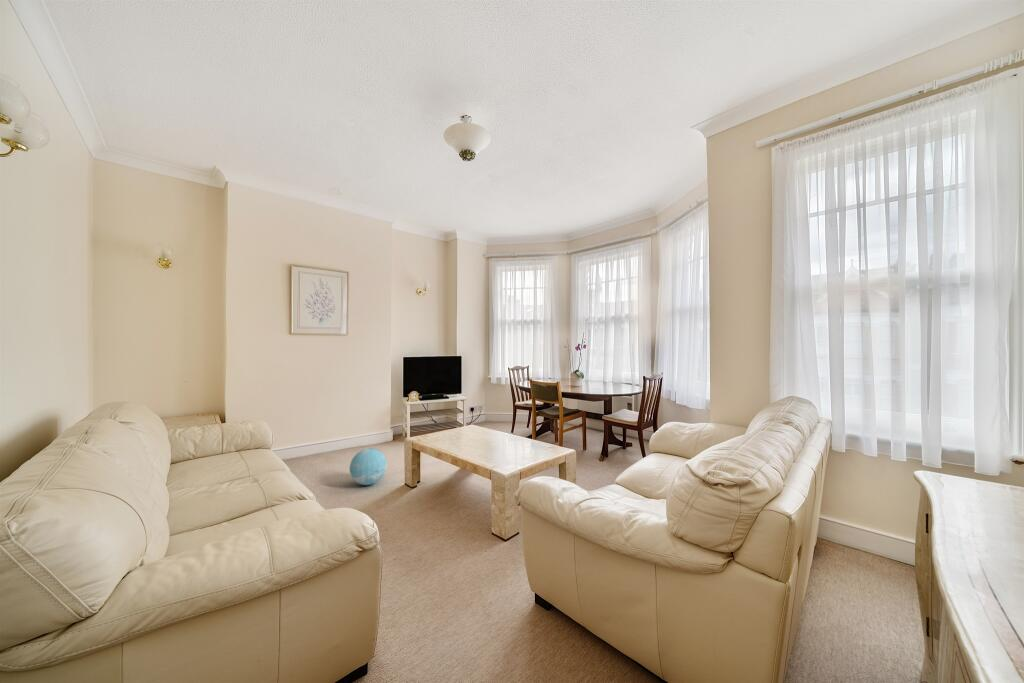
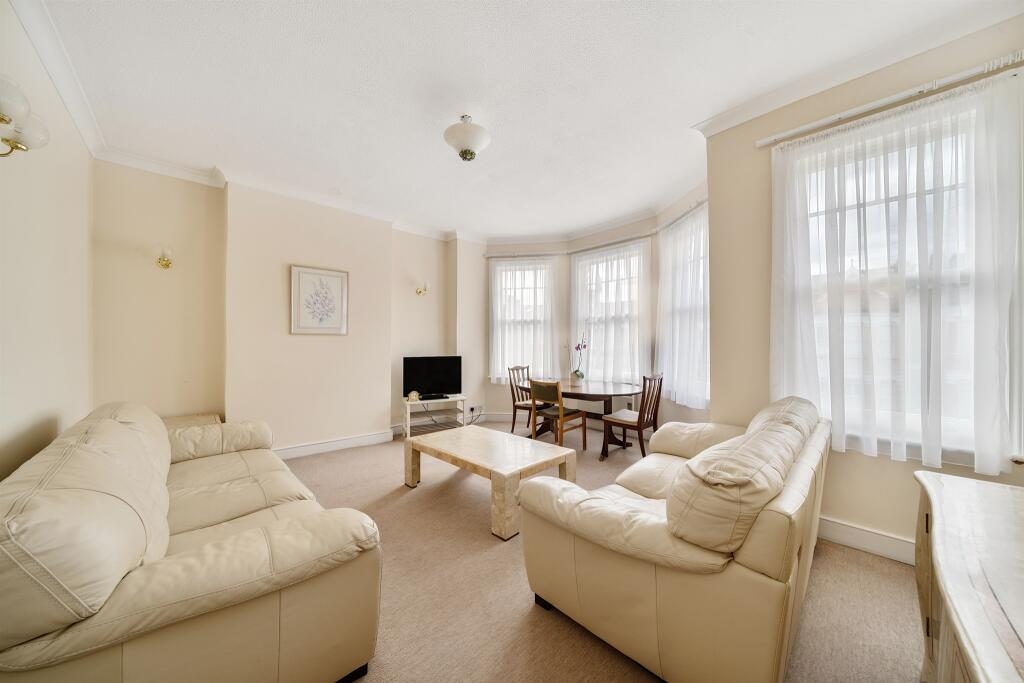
- decorative ball [348,447,388,486]
